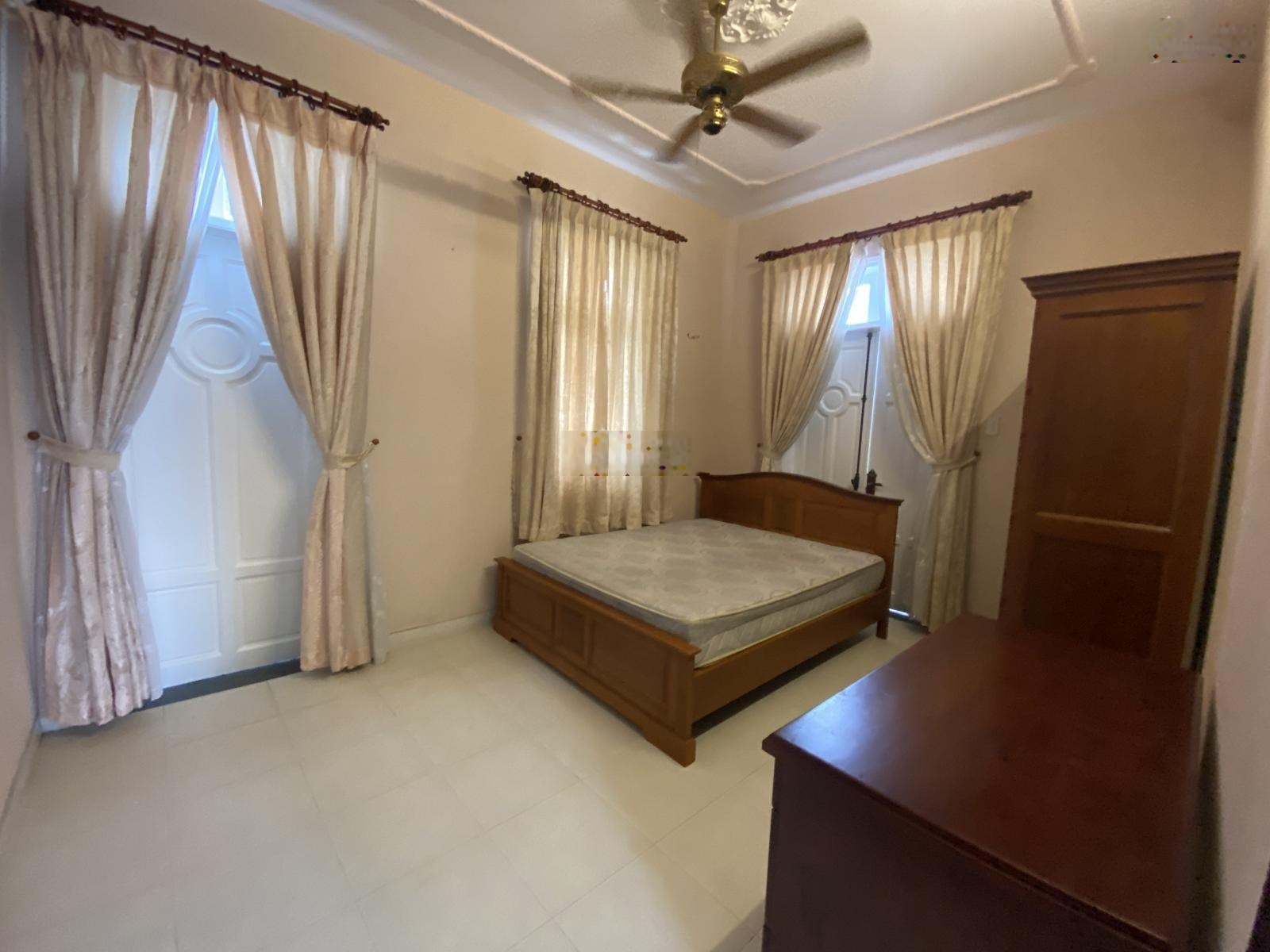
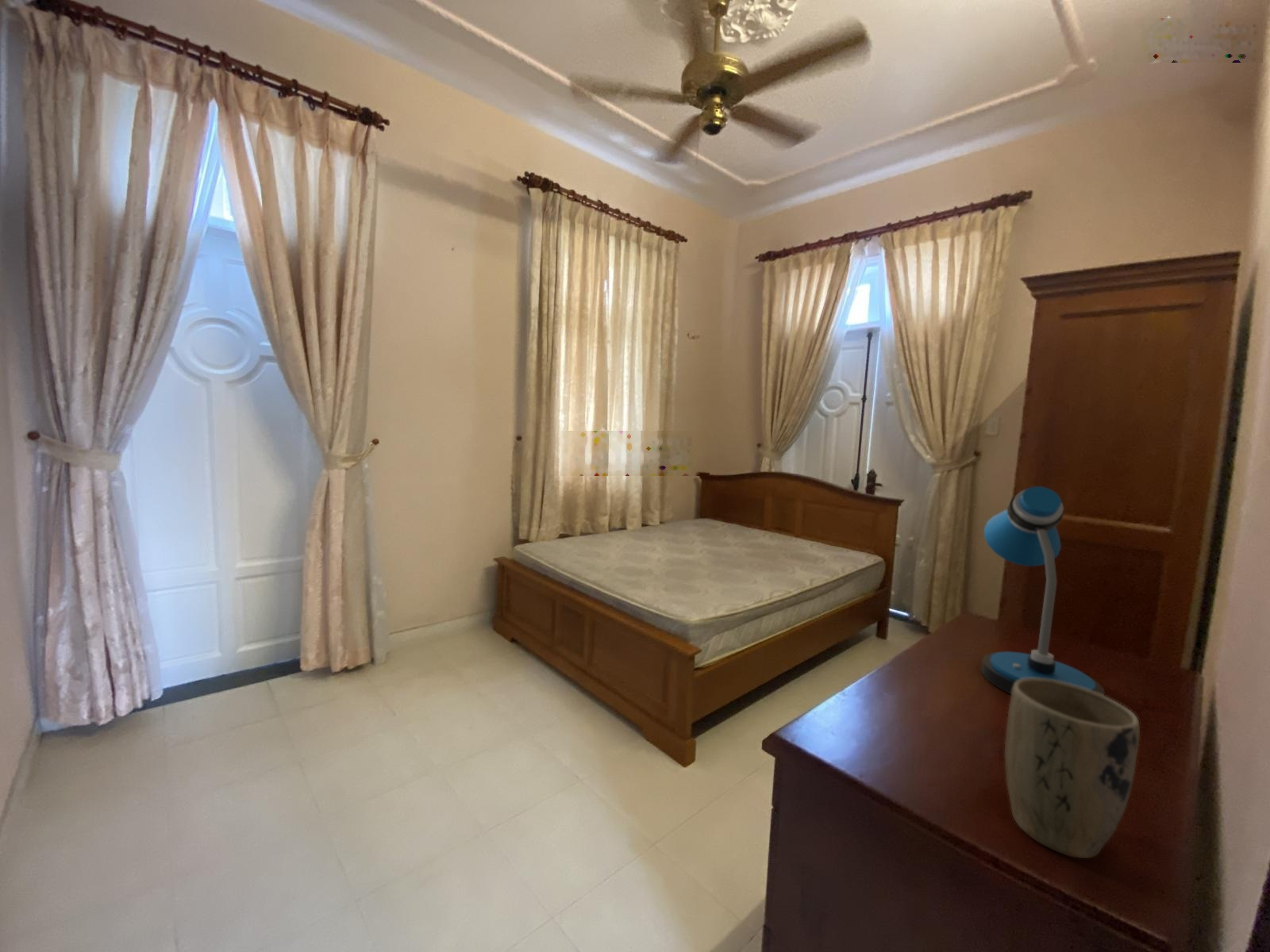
+ desk lamp [980,486,1105,696]
+ plant pot [1004,678,1141,859]
